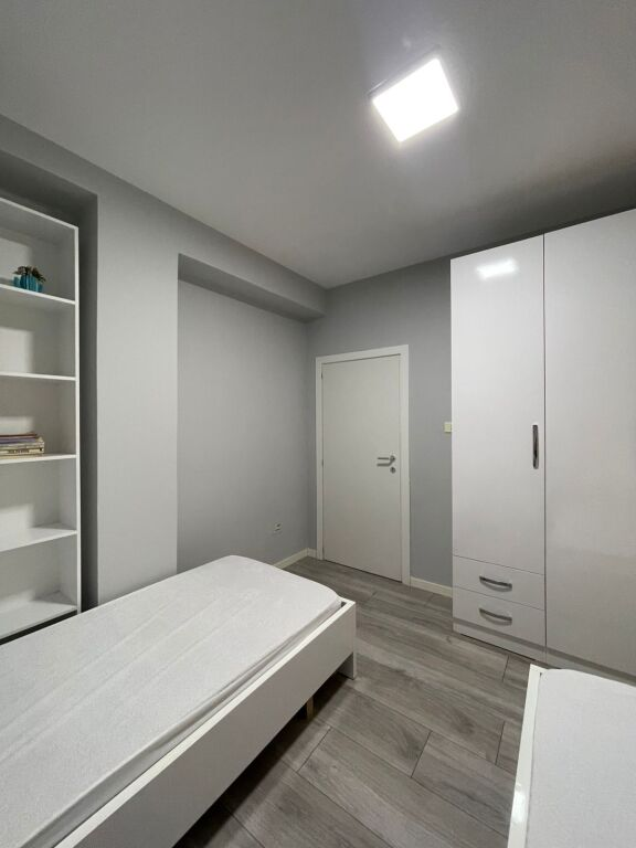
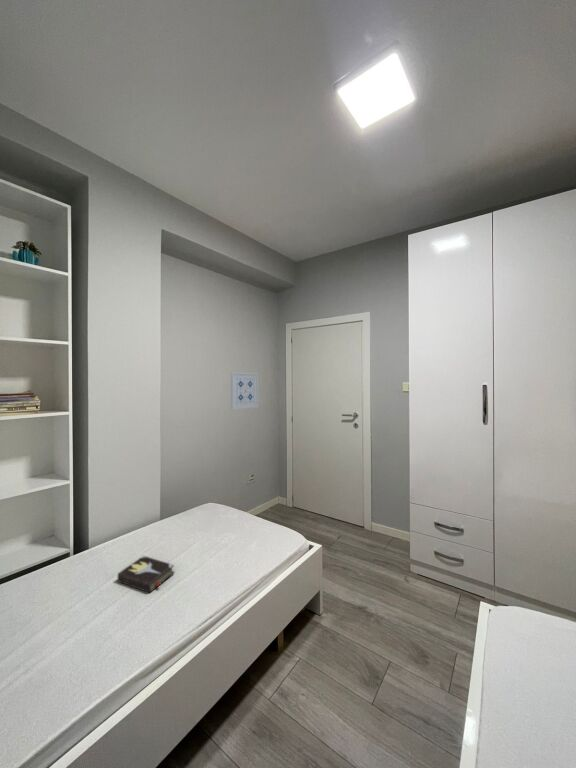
+ hardback book [117,554,175,594]
+ wall art [230,371,260,410]
